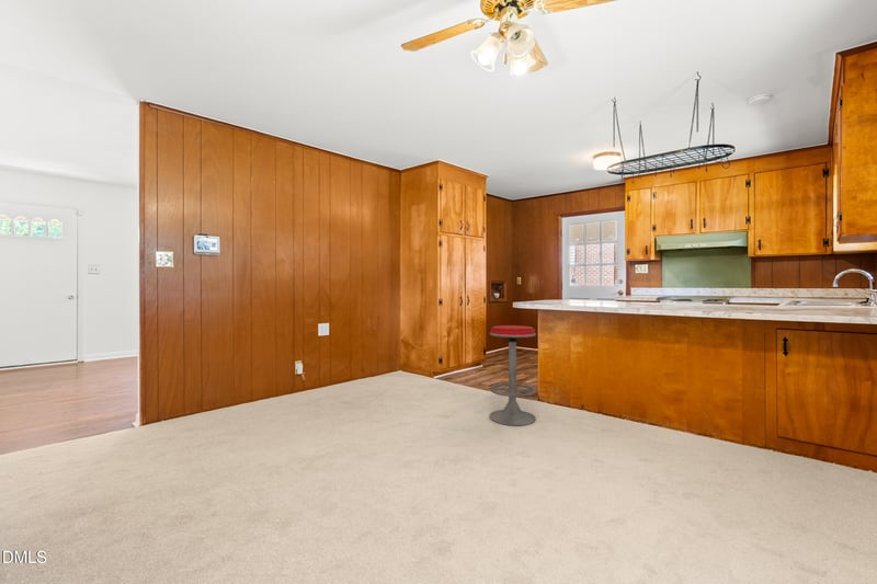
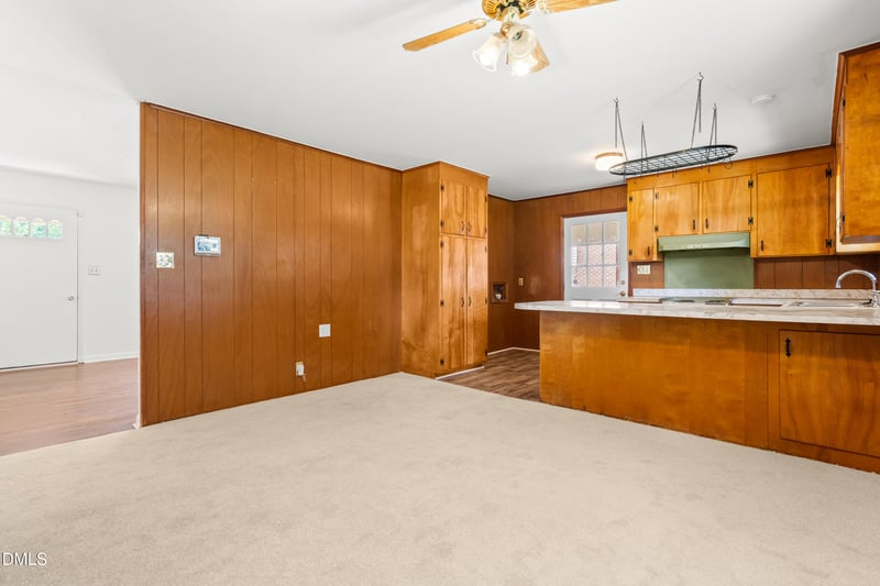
- bar stool [489,324,537,426]
